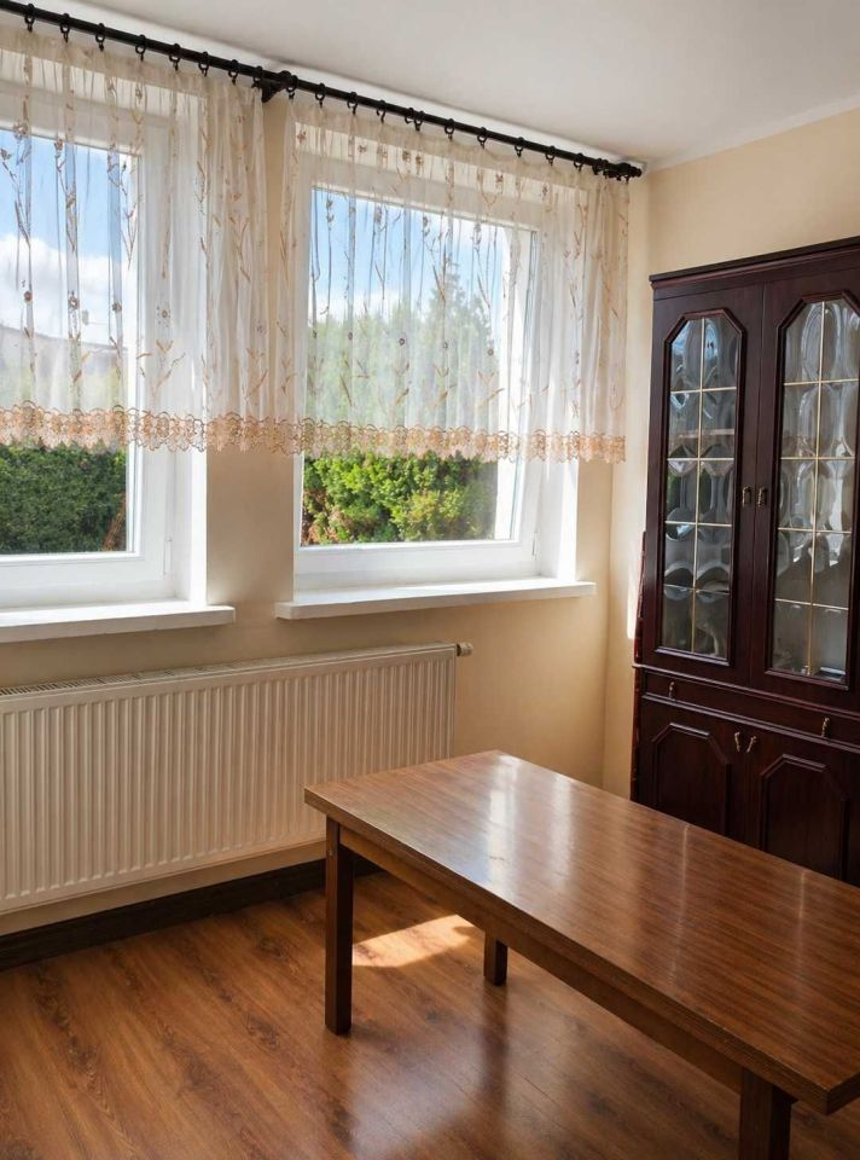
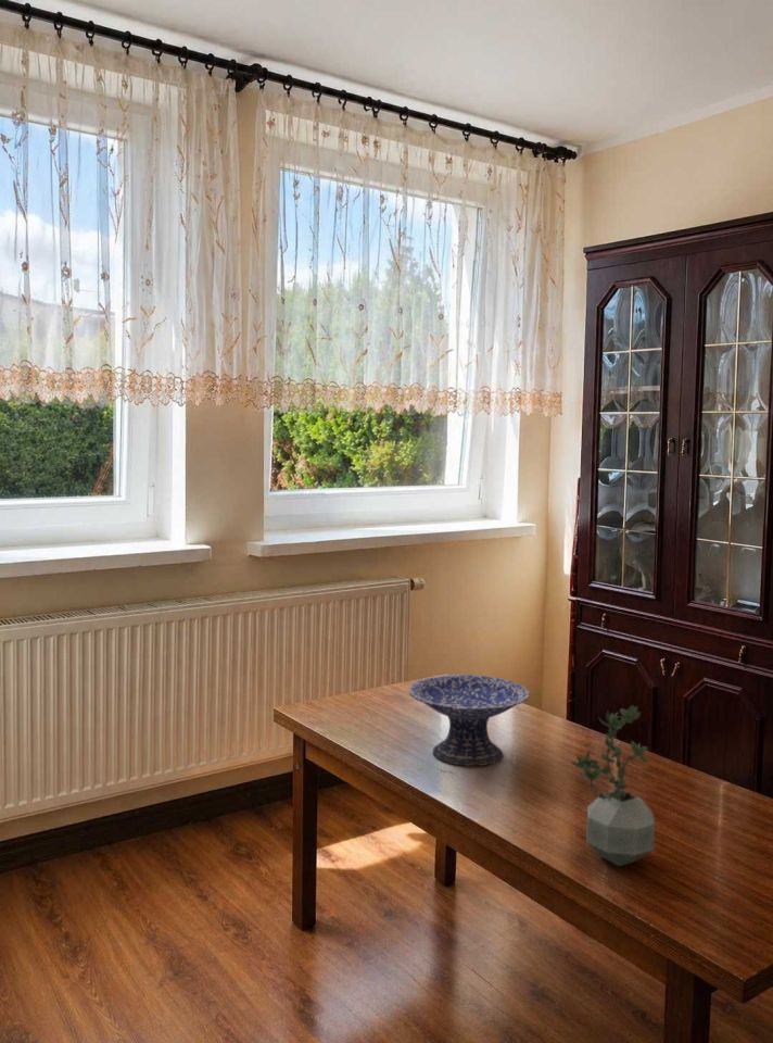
+ decorative bowl [408,674,531,766]
+ potted plant [570,704,656,868]
